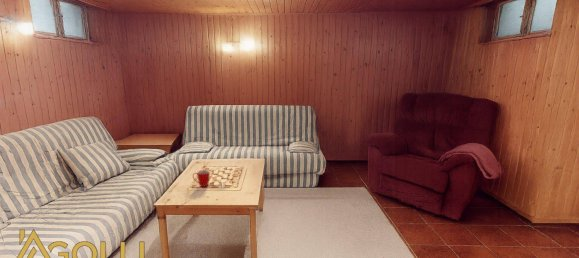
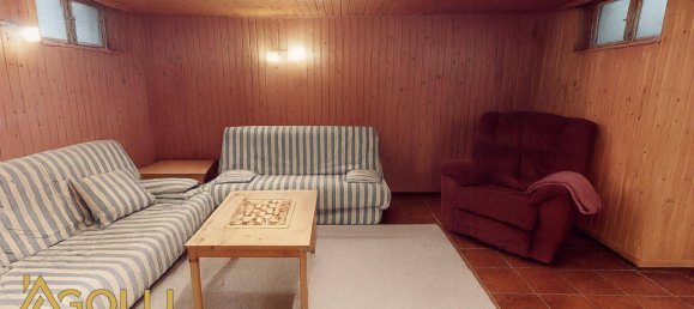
- mug [192,169,211,188]
